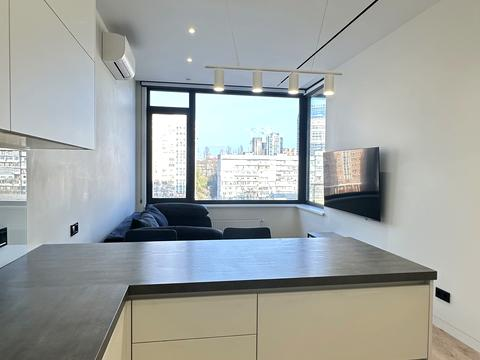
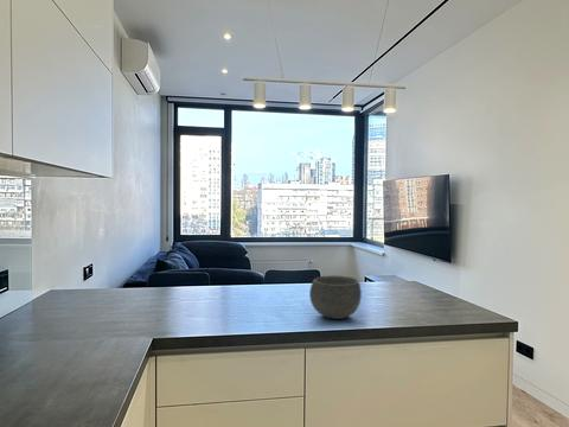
+ bowl [308,275,363,320]
